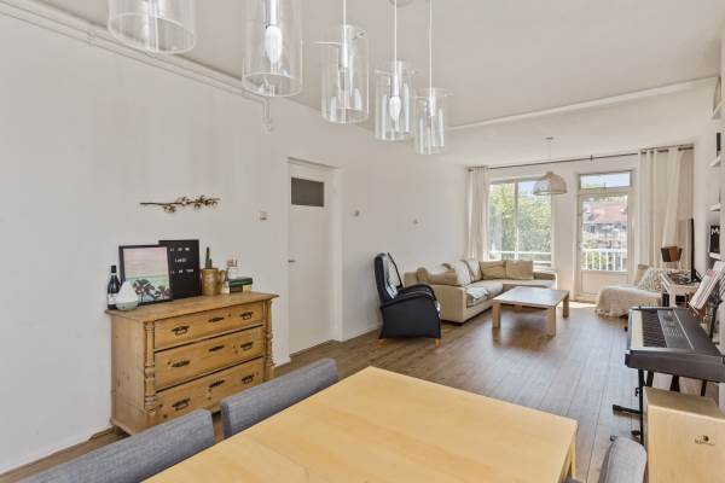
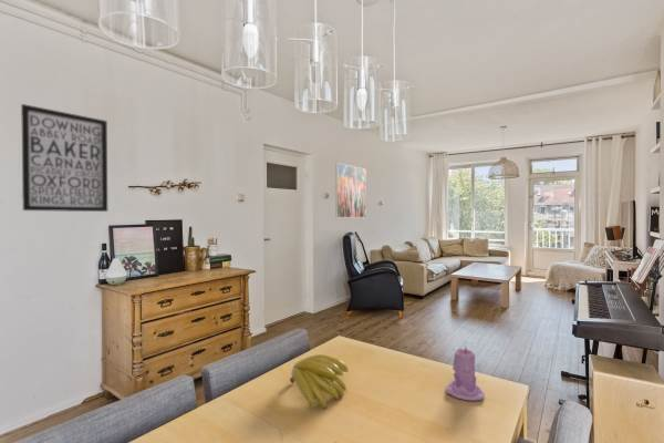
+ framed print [334,162,367,219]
+ banana [289,353,350,410]
+ candle [445,344,486,402]
+ wall art [20,103,108,213]
